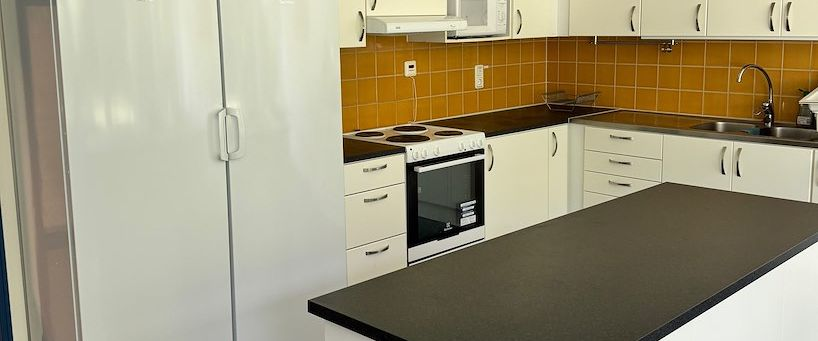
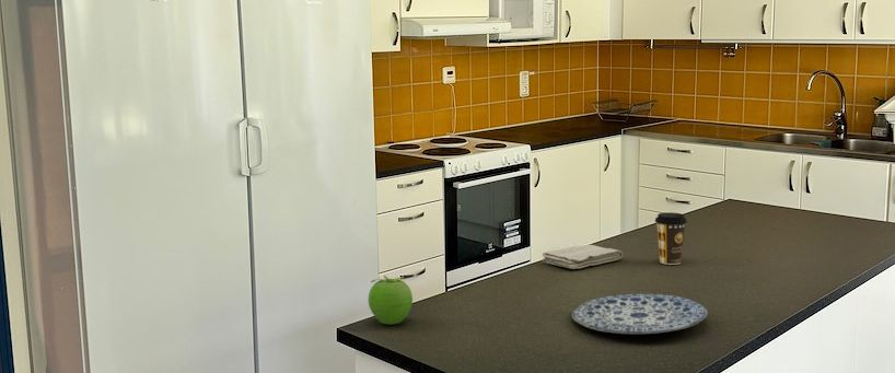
+ fruit [368,275,414,325]
+ washcloth [542,244,624,270]
+ plate [571,293,708,335]
+ coffee cup [654,211,688,266]
